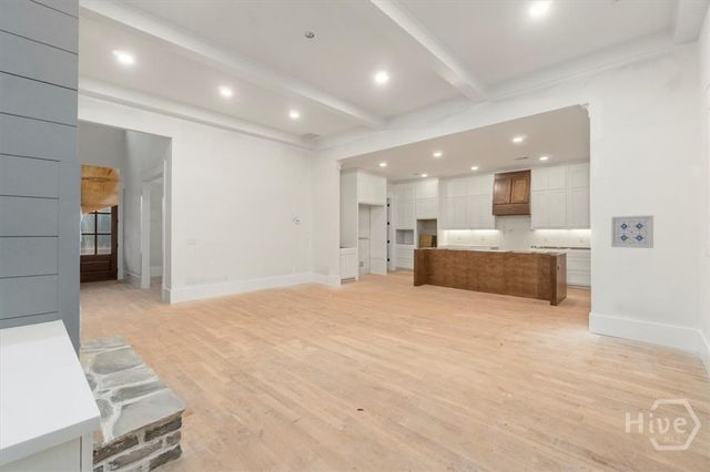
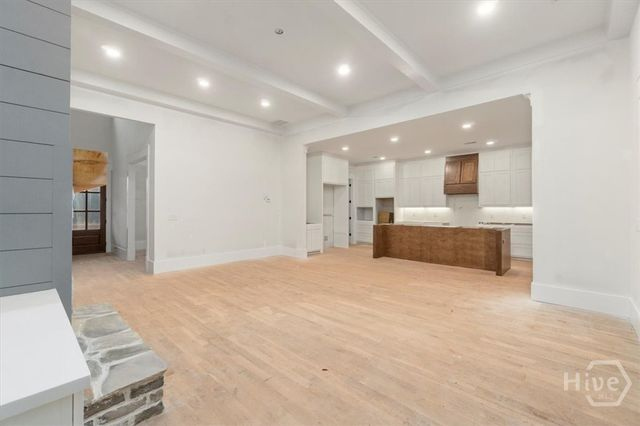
- wall art [610,214,655,249]
